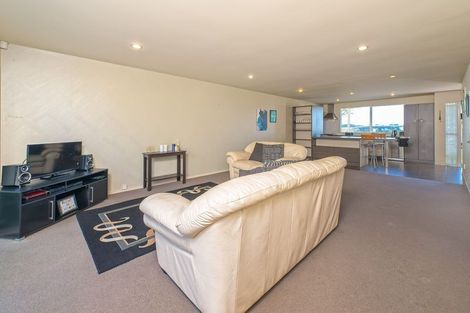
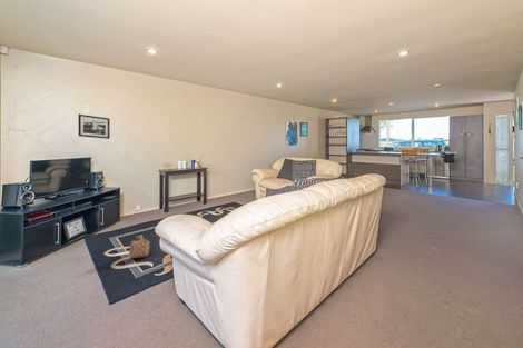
+ basket [128,233,151,259]
+ picture frame [78,113,111,140]
